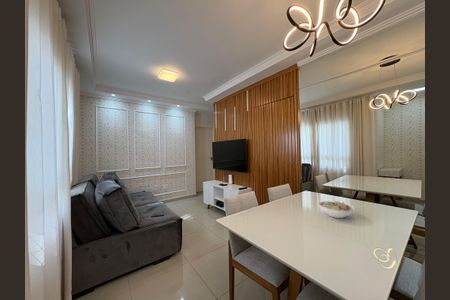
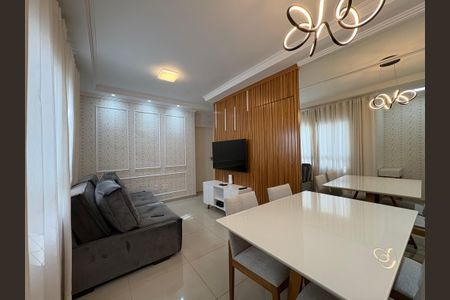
- bowl [318,200,355,219]
